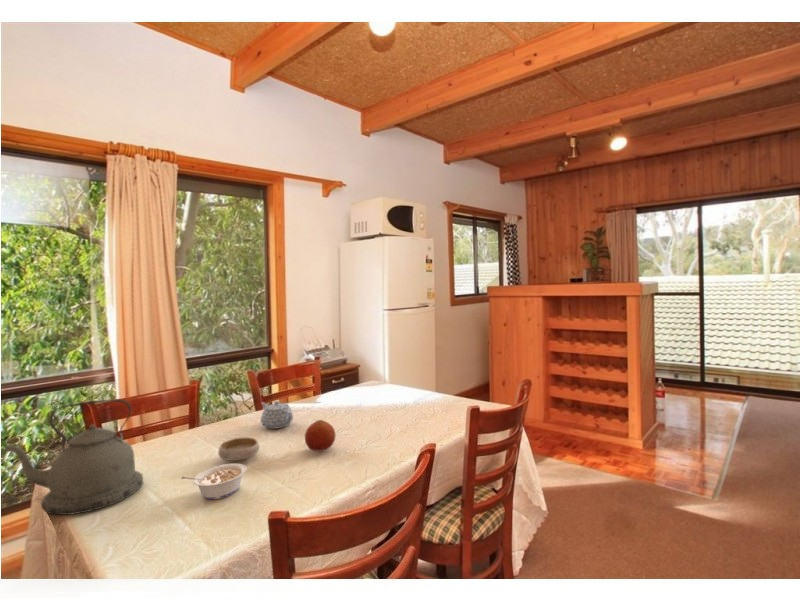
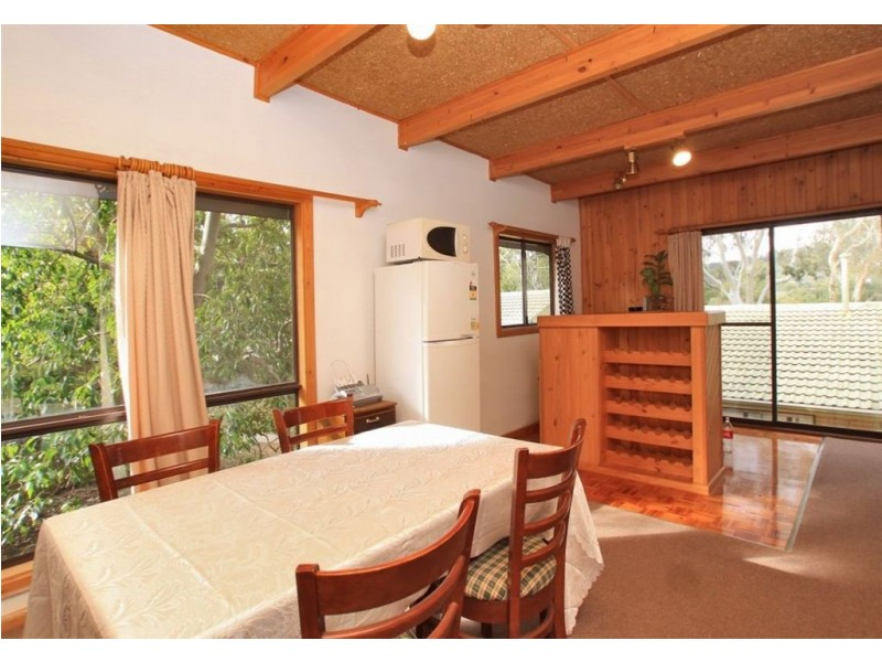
- fruit [304,419,336,452]
- kettle [4,398,144,516]
- teapot [260,400,294,430]
- legume [180,463,248,501]
- bowl [217,436,260,462]
